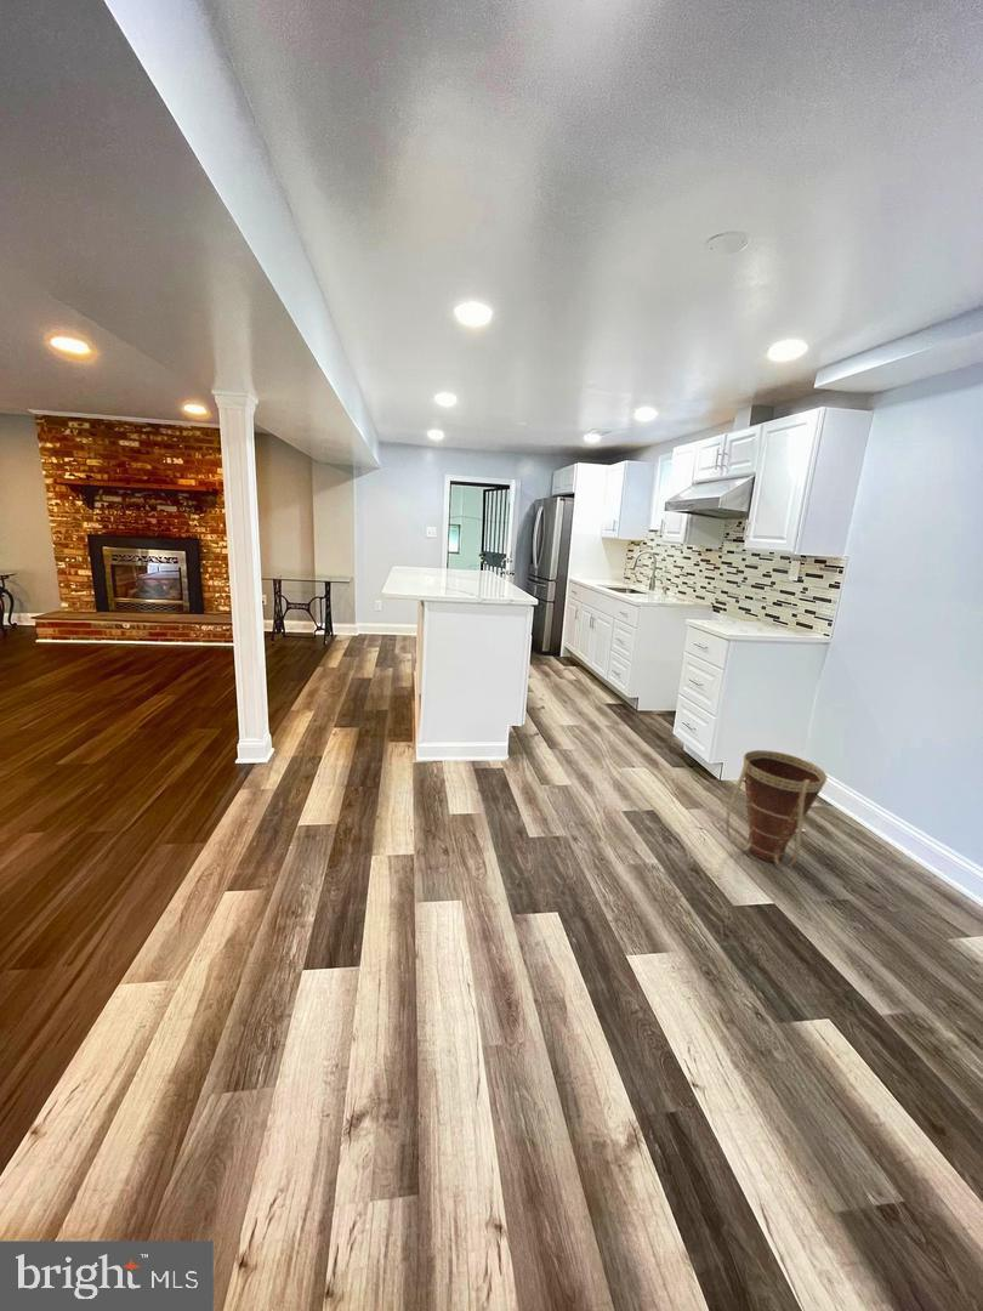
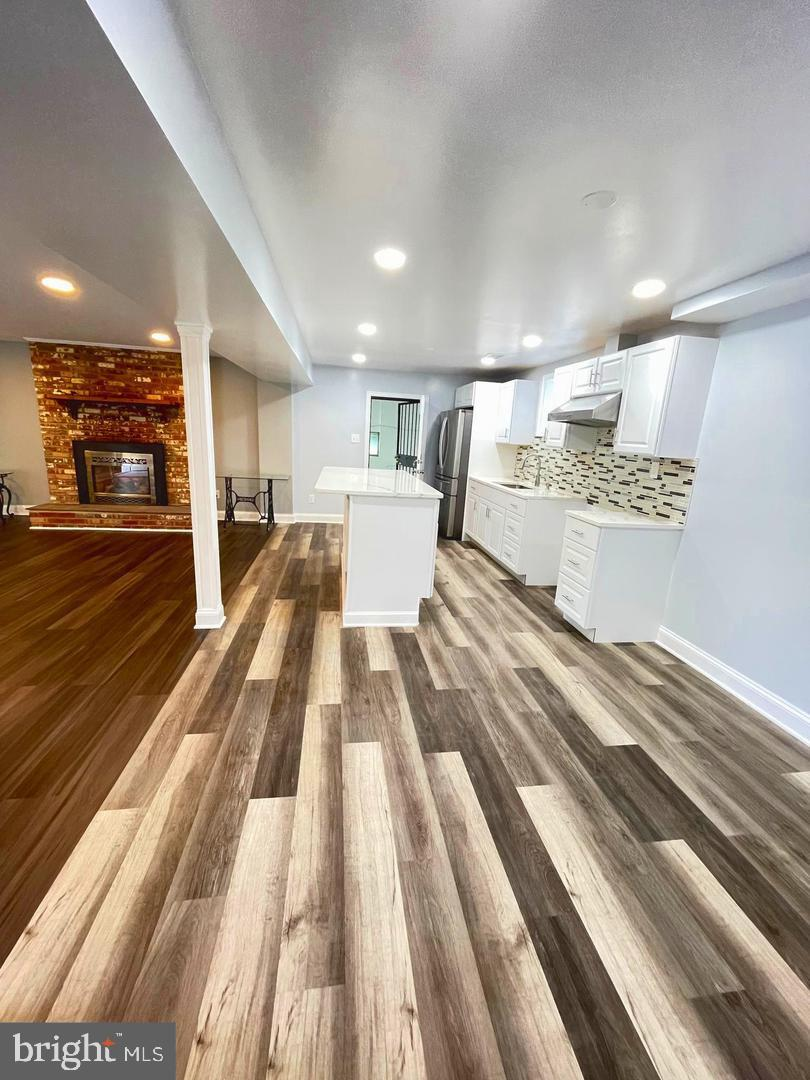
- basket [725,749,828,868]
